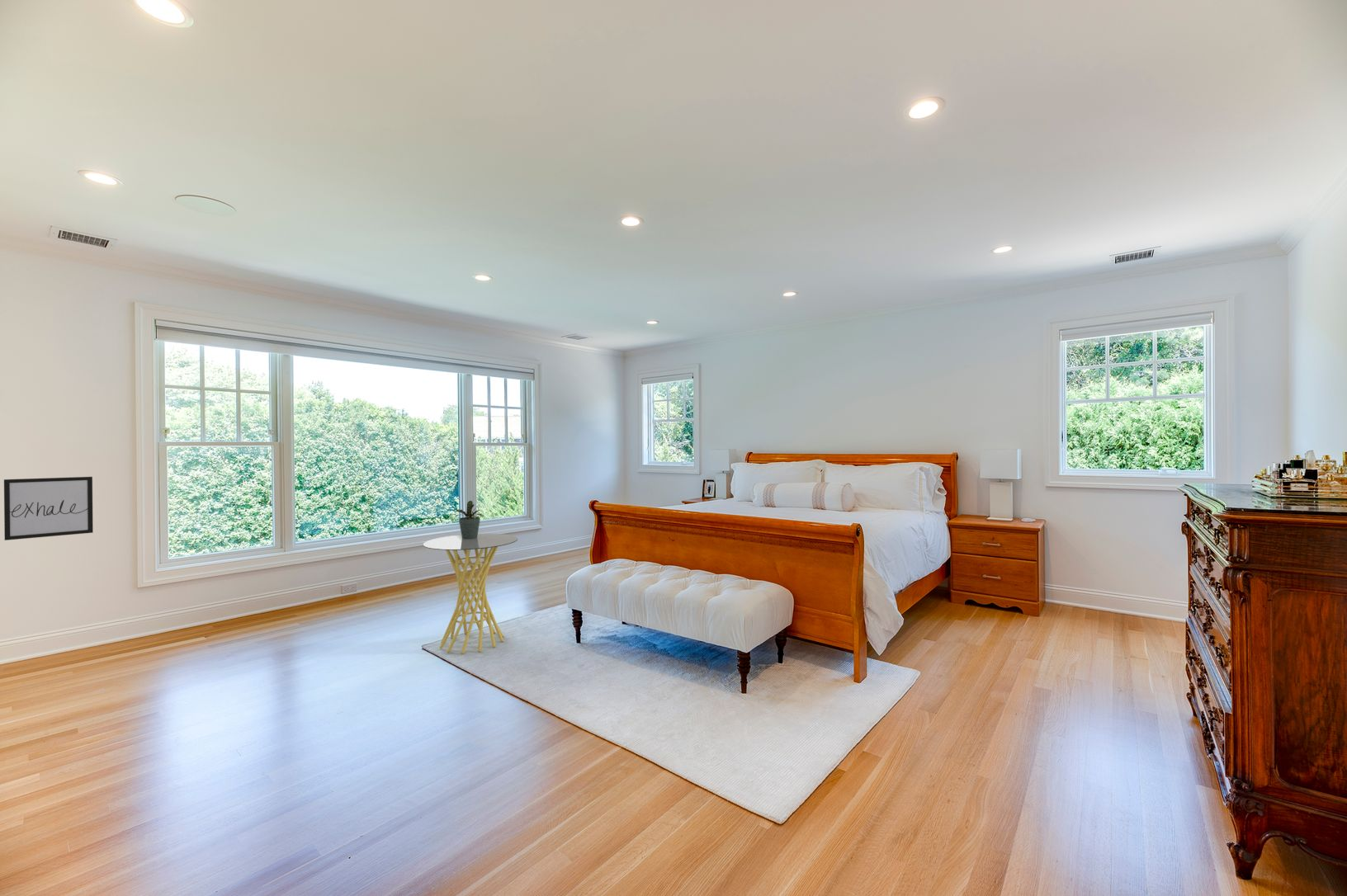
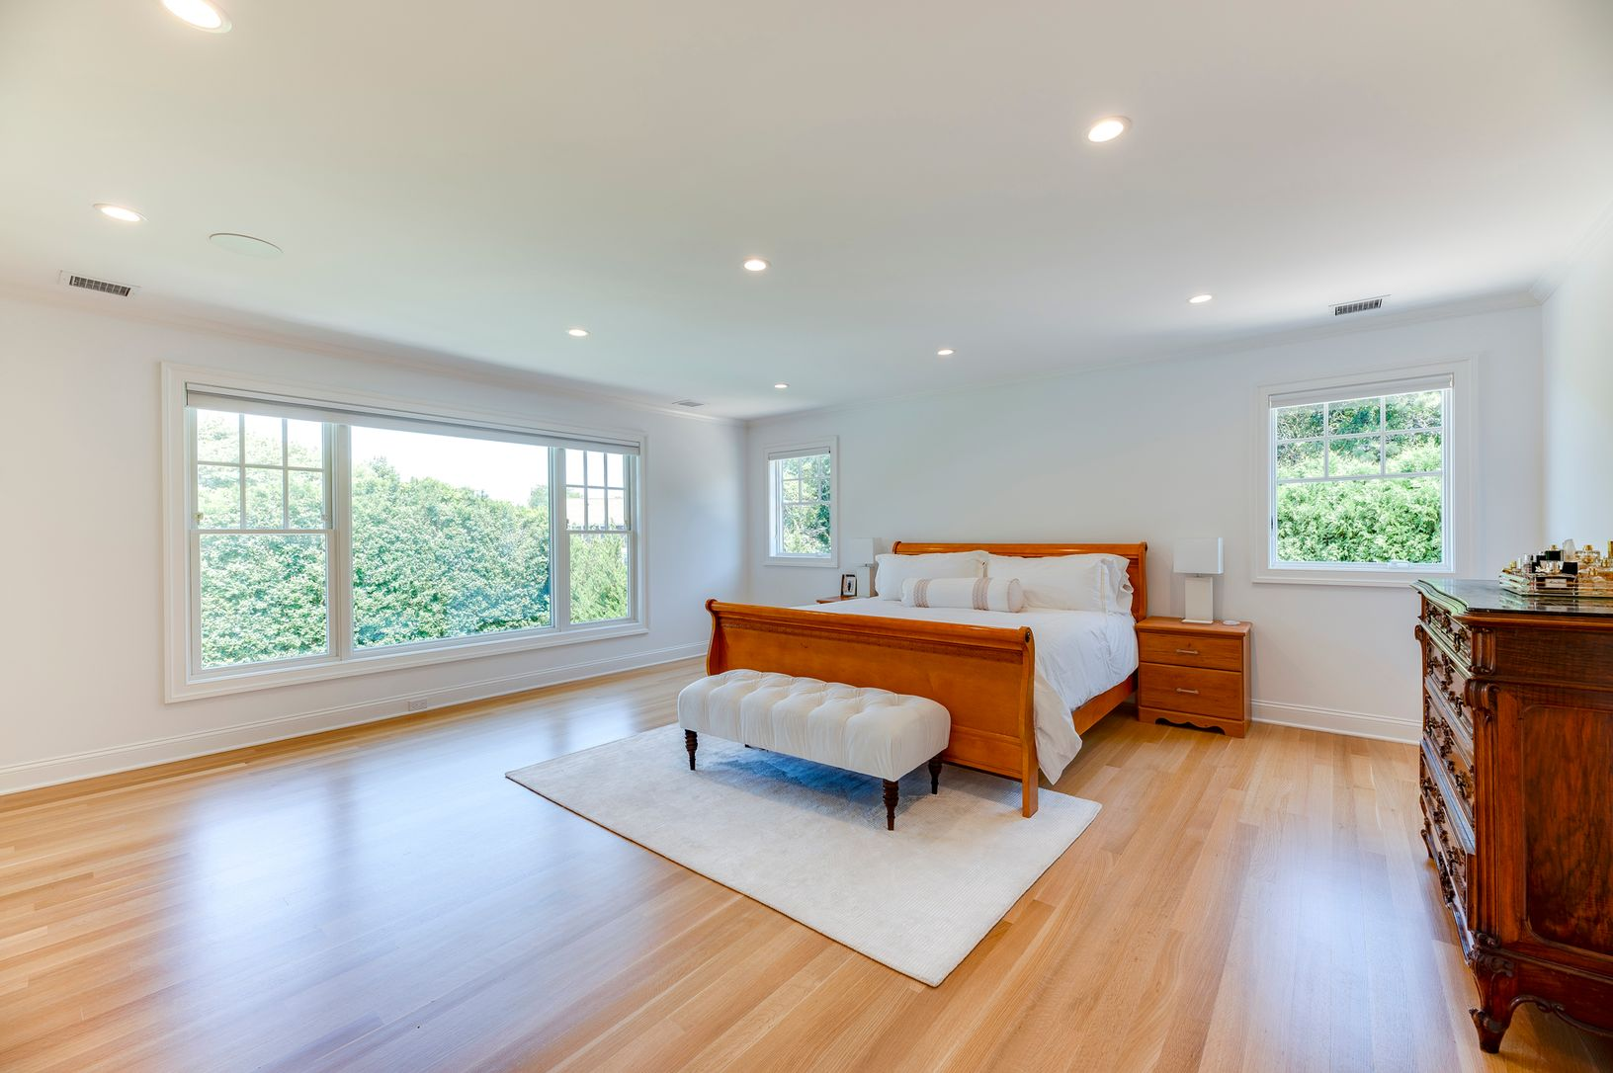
- potted plant [454,500,483,539]
- wall art [3,476,94,541]
- side table [423,533,518,654]
